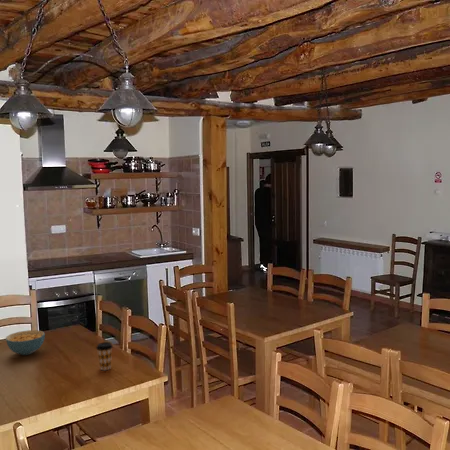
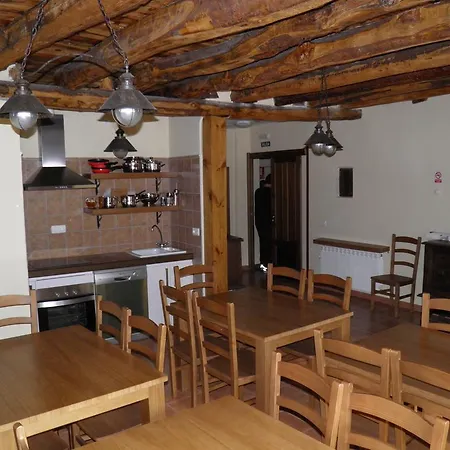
- cereal bowl [5,329,46,356]
- coffee cup [95,341,114,371]
